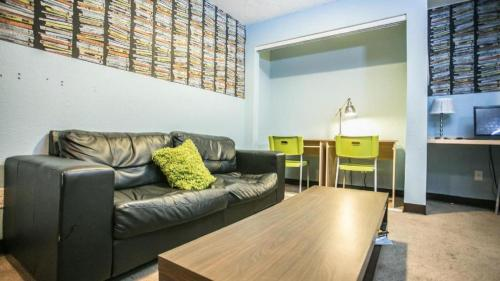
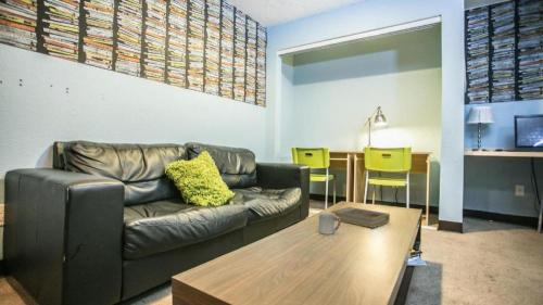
+ book [330,206,391,229]
+ cup [318,213,342,236]
